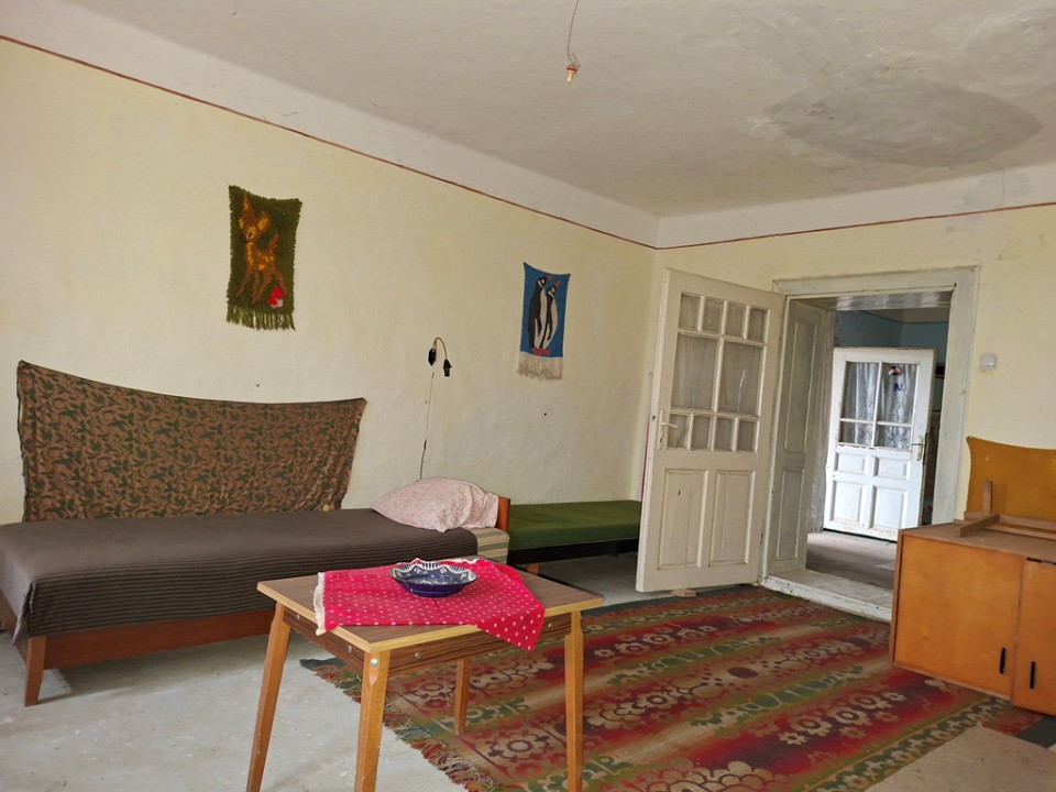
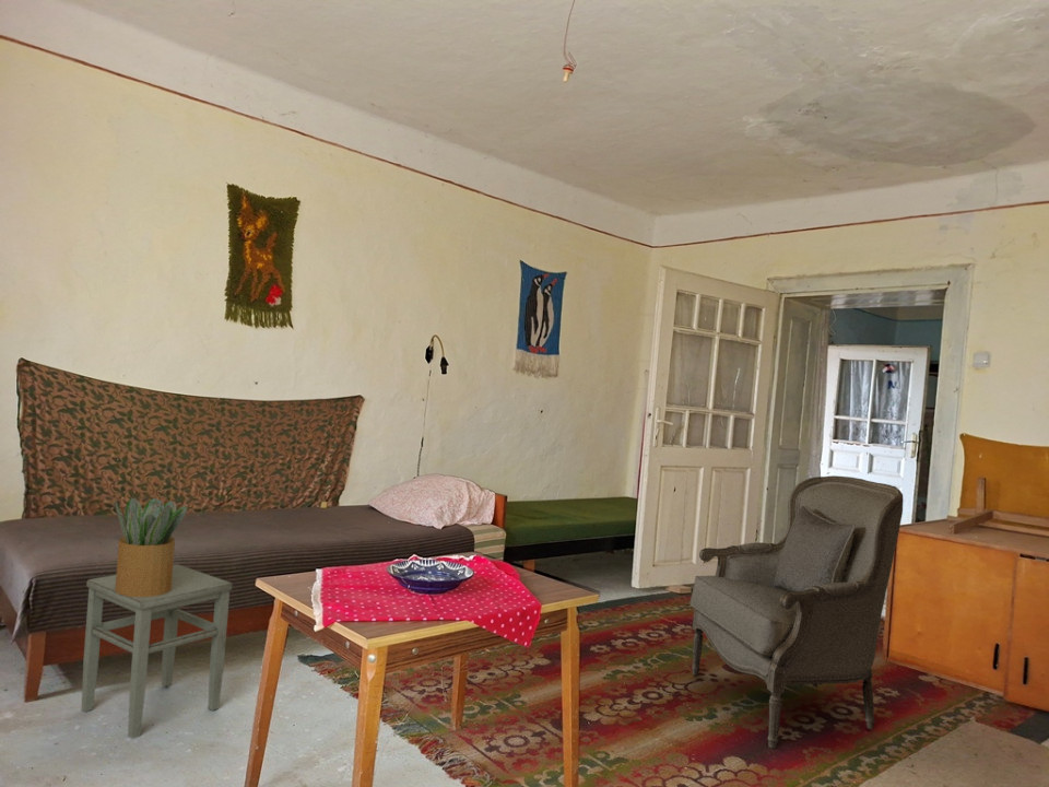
+ potted plant [114,496,188,597]
+ stool [81,563,234,740]
+ armchair [688,474,904,750]
